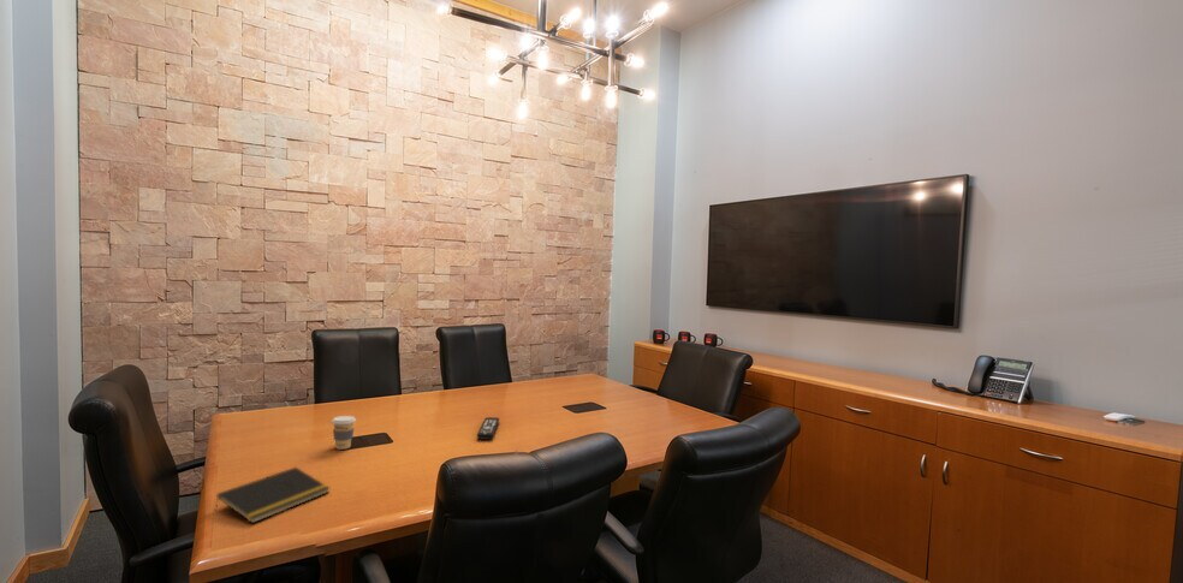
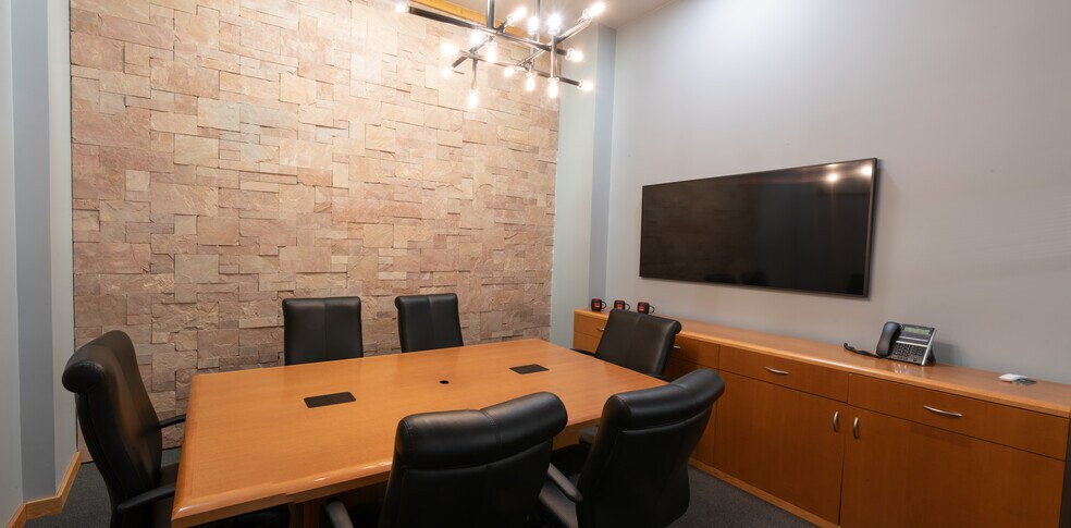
- notepad [214,466,331,524]
- coffee cup [331,415,357,451]
- remote control [476,416,500,441]
